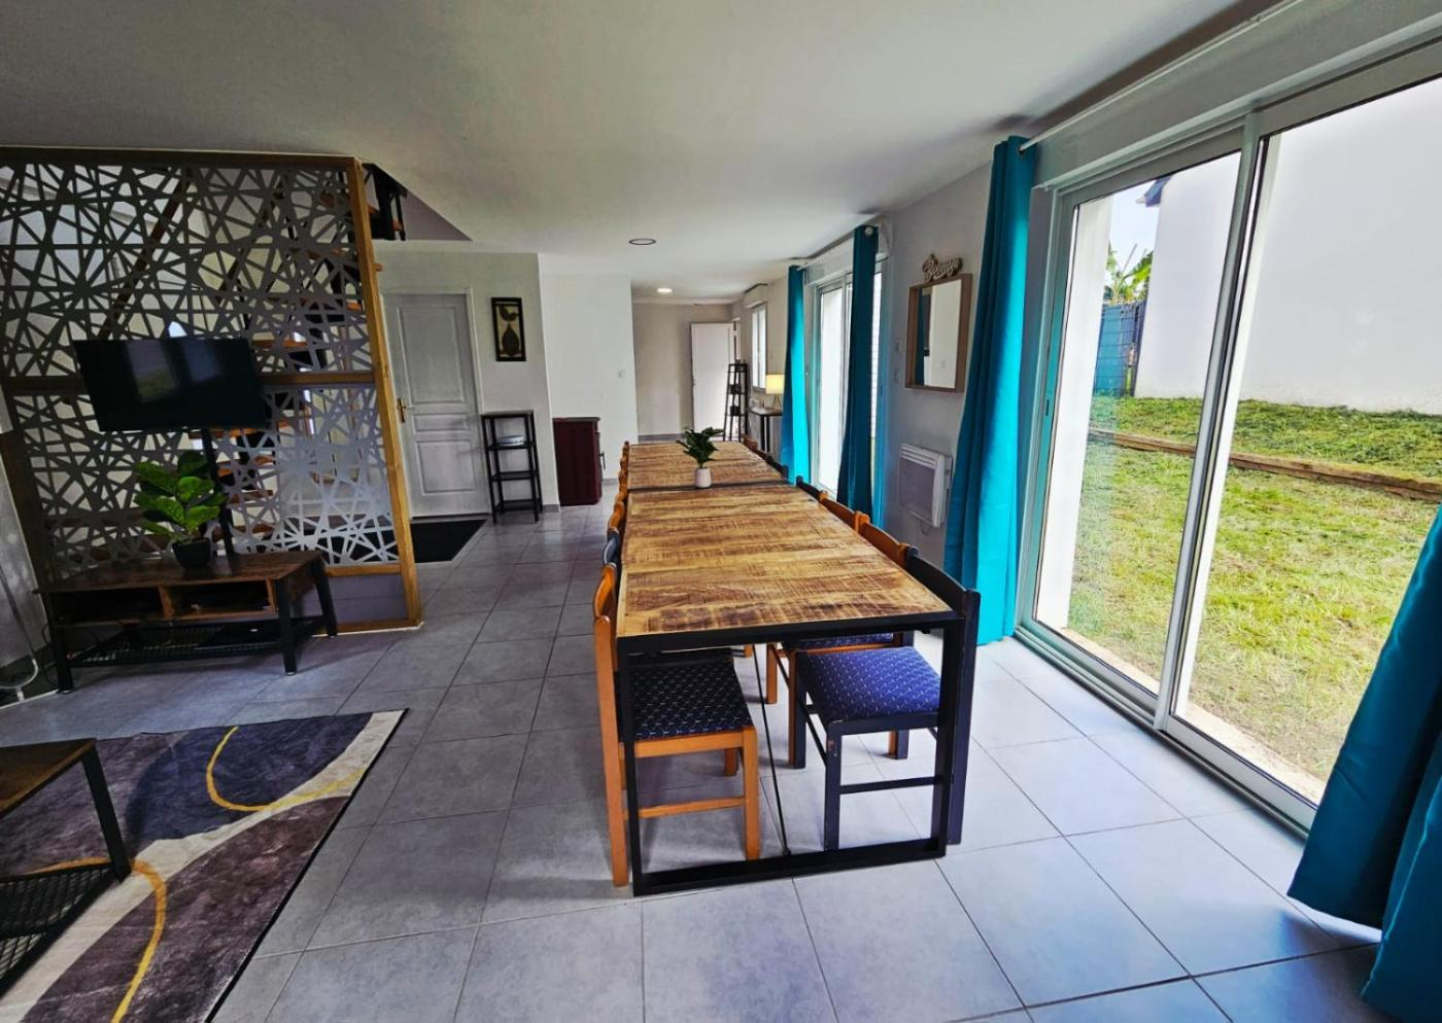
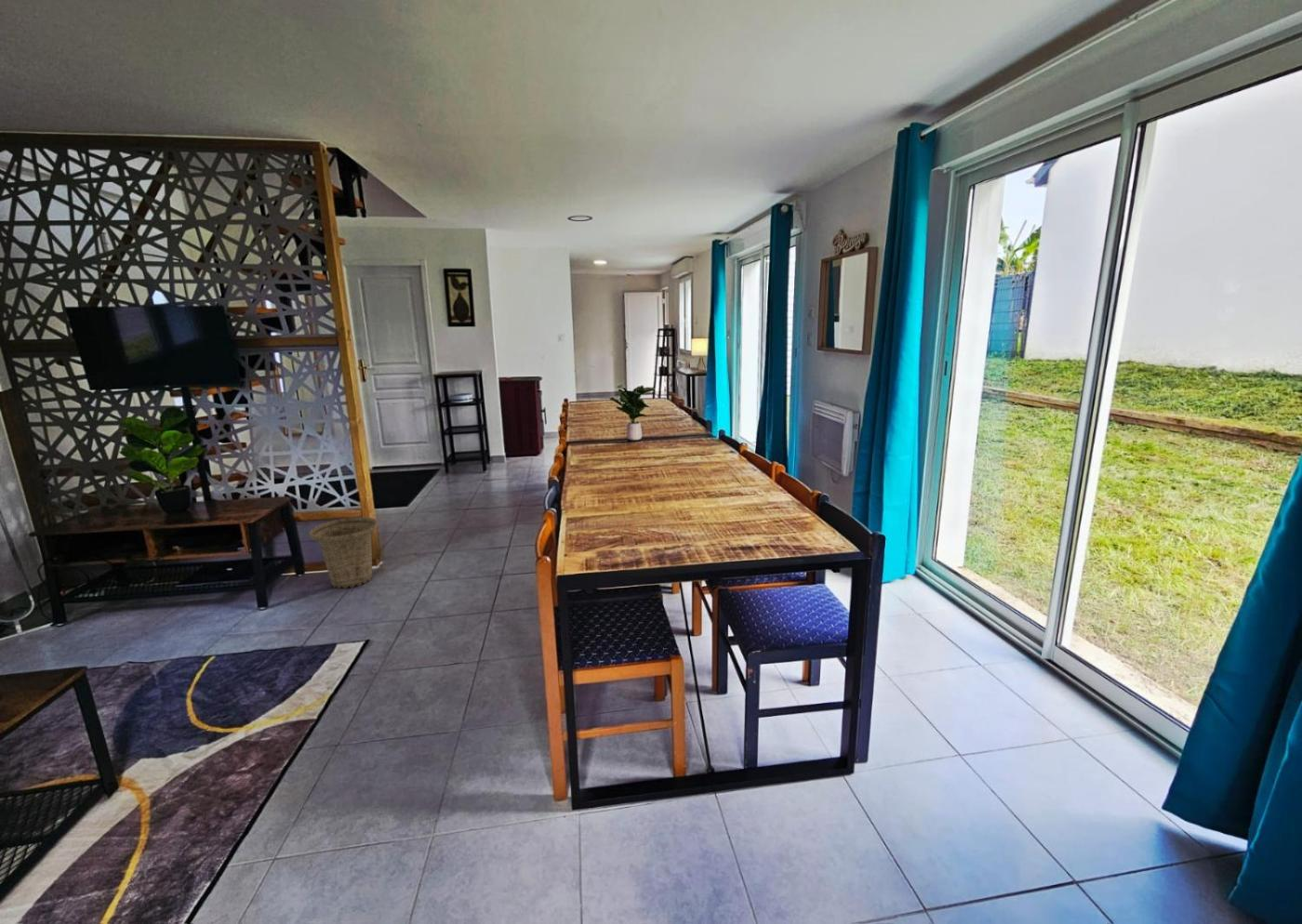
+ basket [308,516,379,589]
